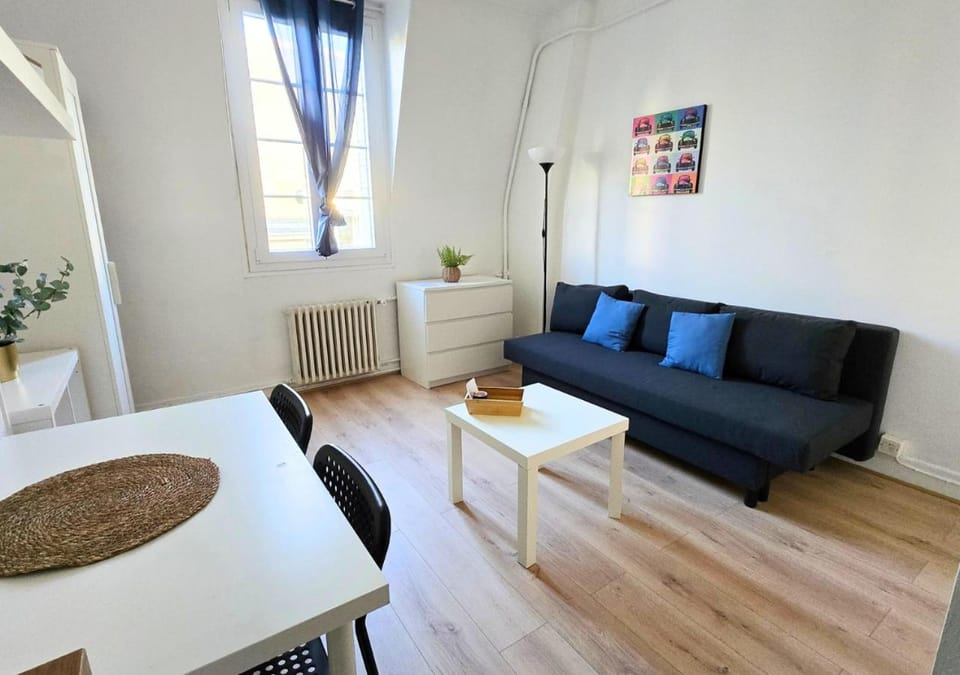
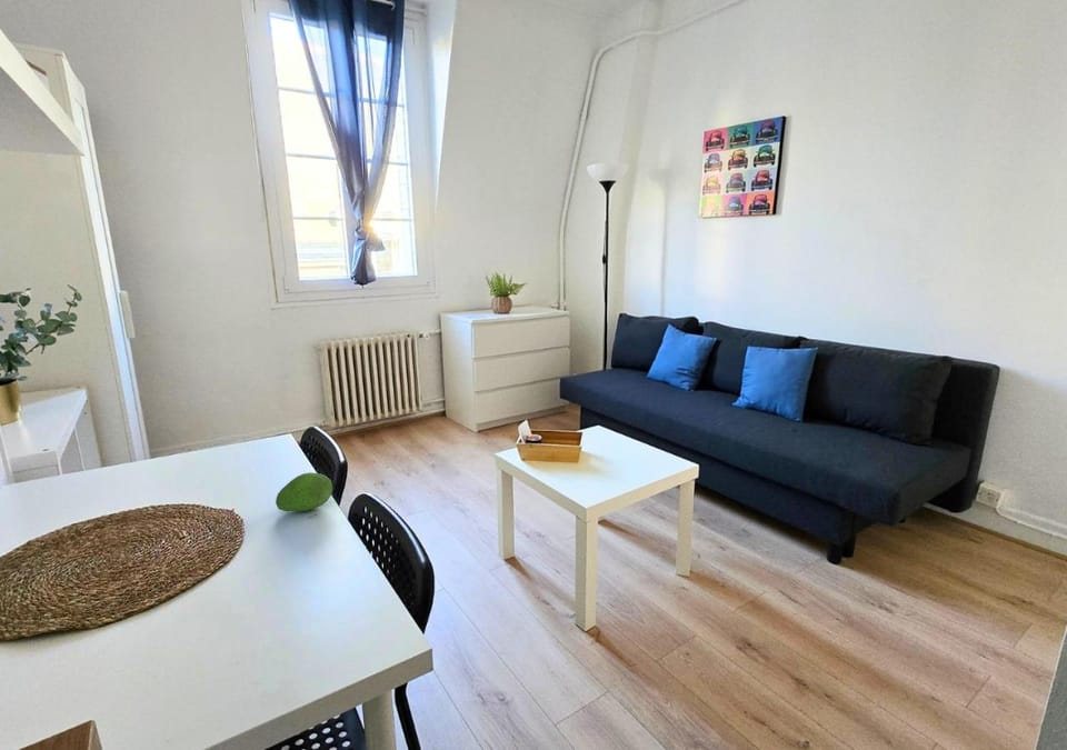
+ fruit [275,471,333,512]
